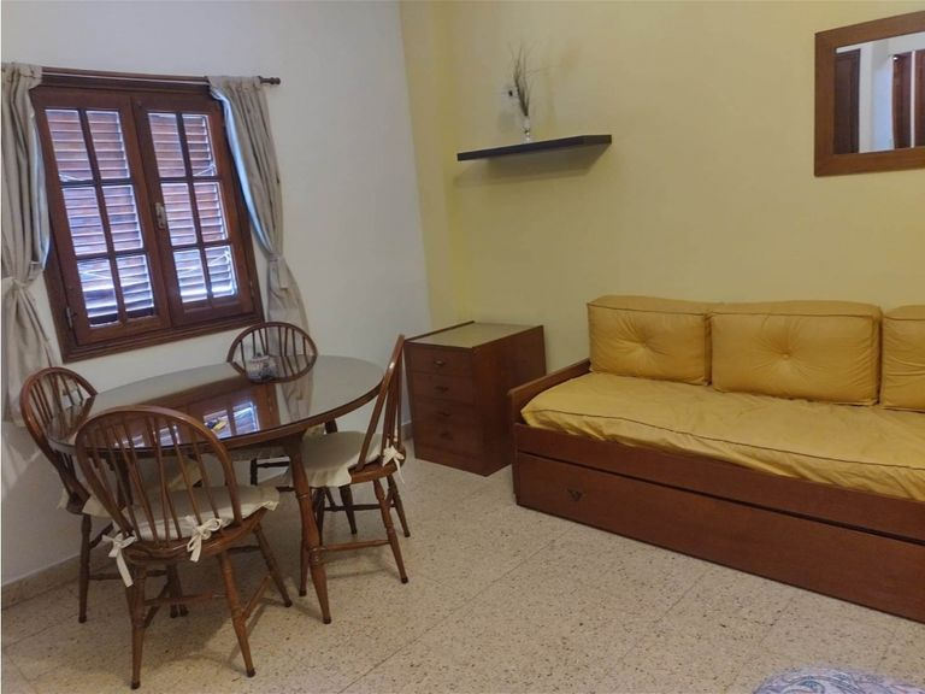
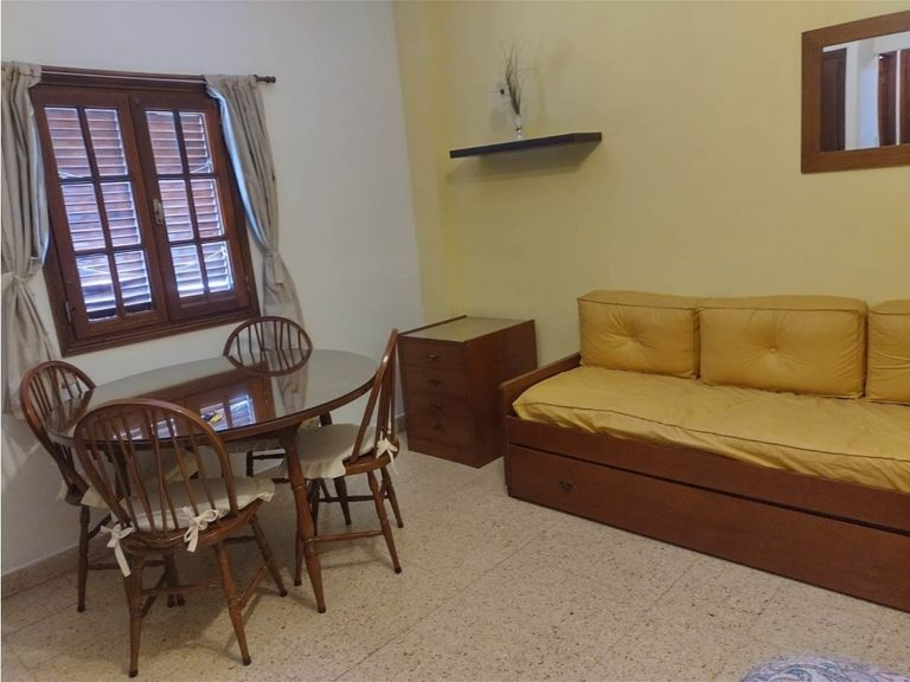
- teapot [244,351,277,383]
